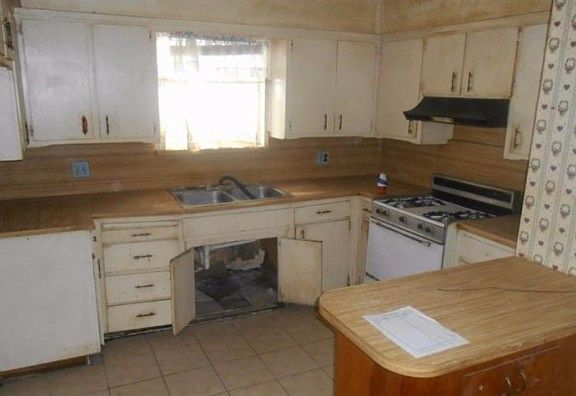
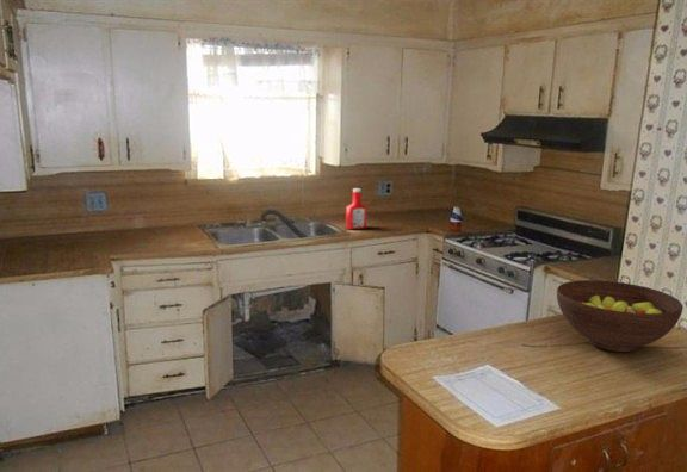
+ fruit bowl [556,279,683,353]
+ soap bottle [345,187,369,230]
